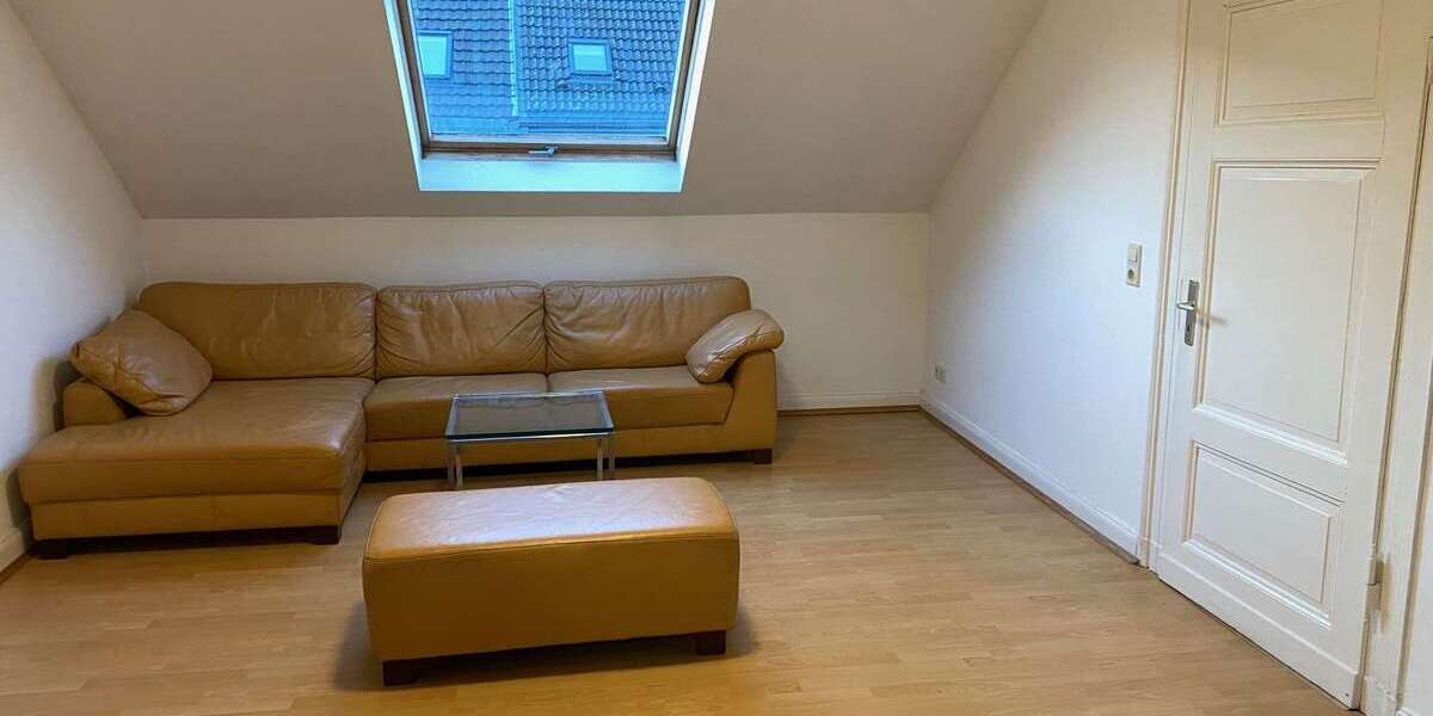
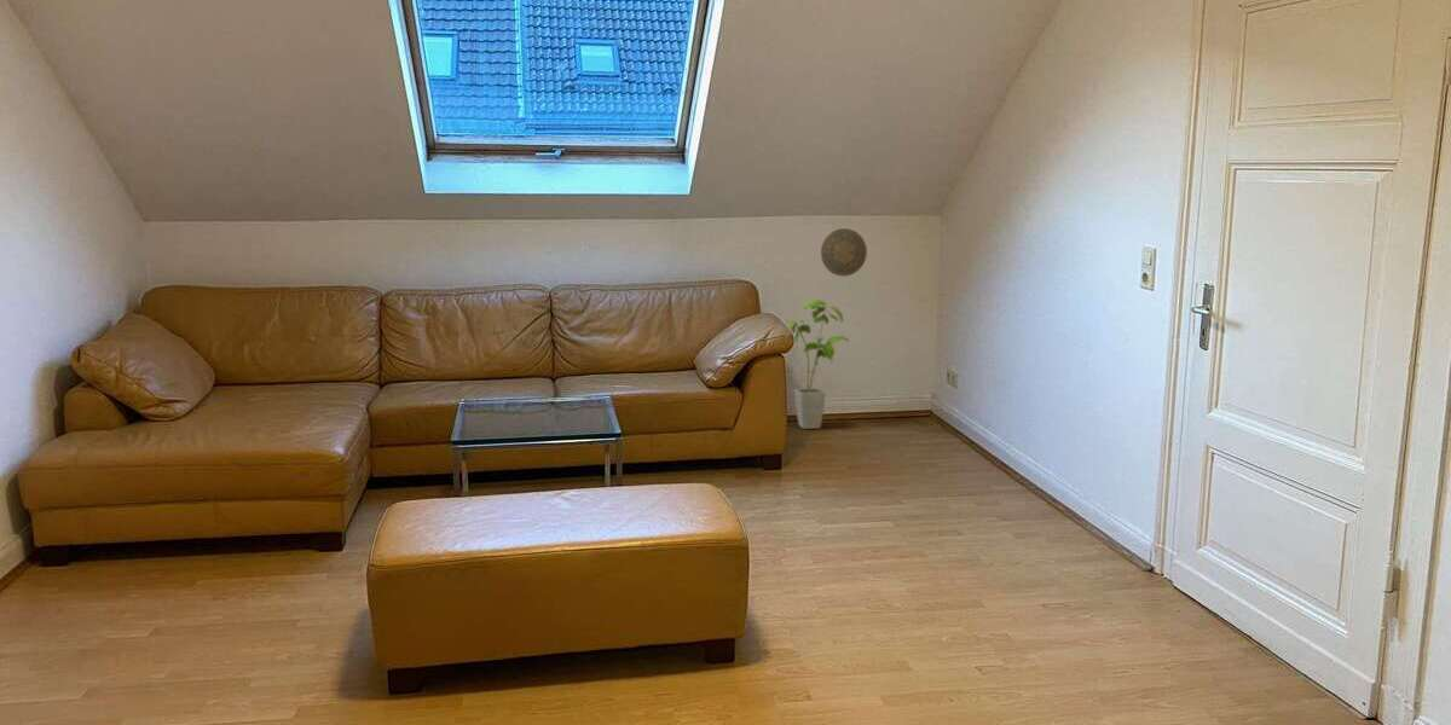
+ house plant [785,298,850,430]
+ decorative plate [820,227,868,278]
